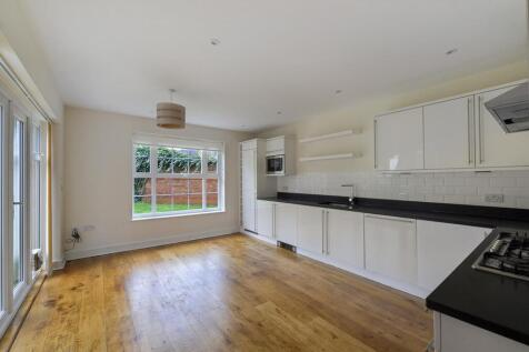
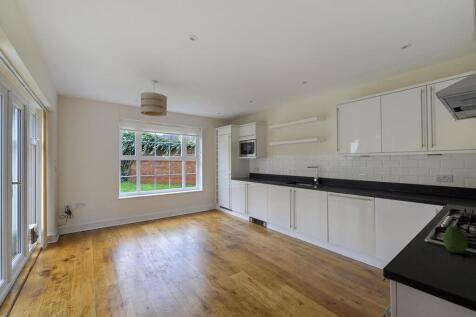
+ fruit [442,225,469,254]
